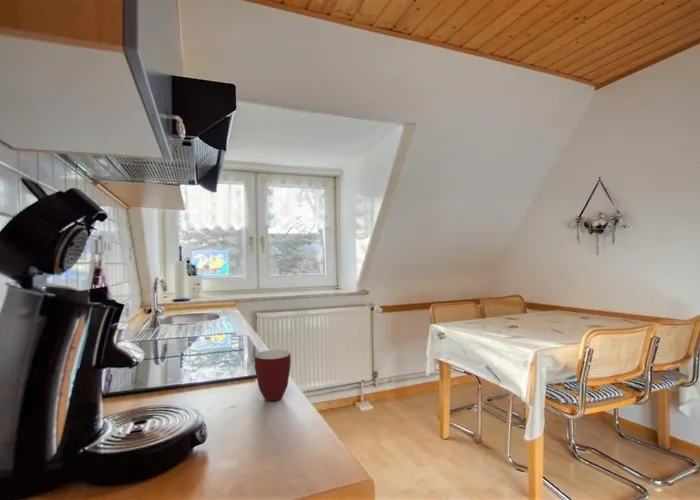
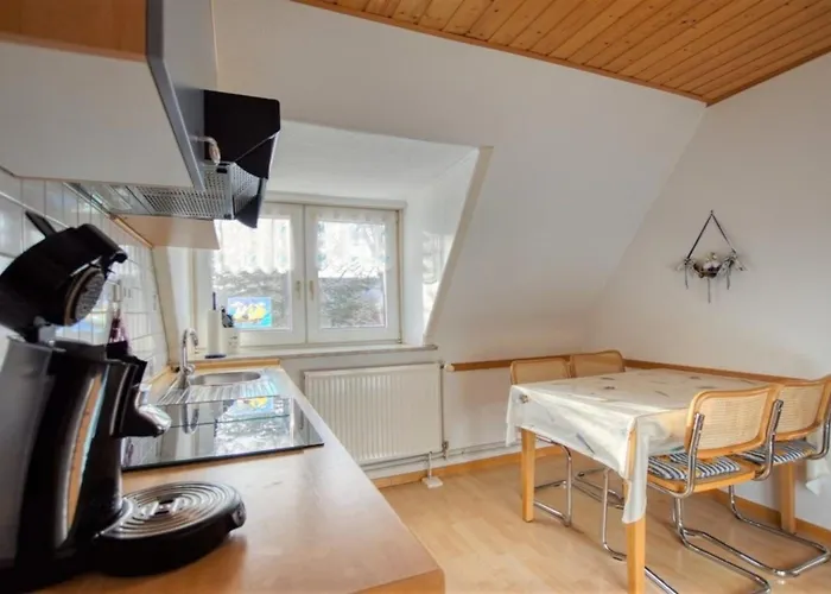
- mug [254,349,292,402]
